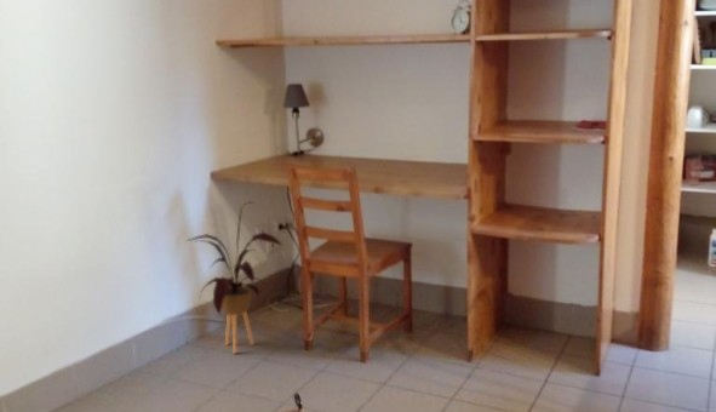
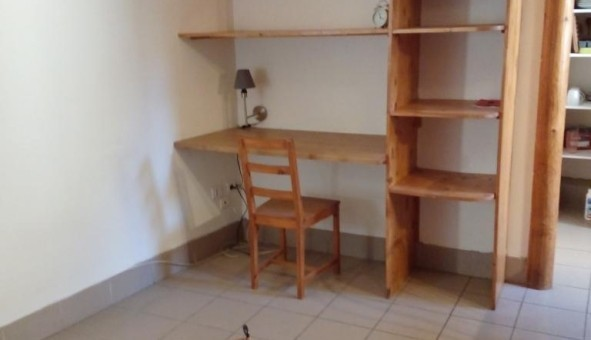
- house plant [184,201,283,355]
